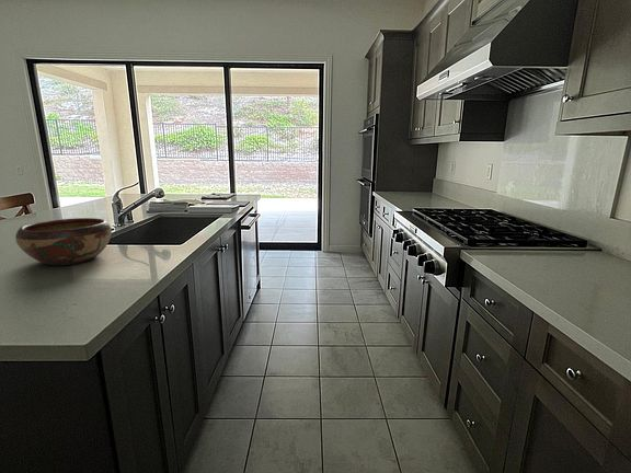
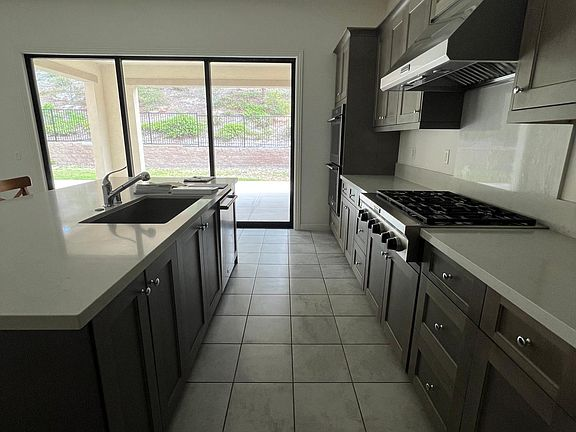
- decorative bowl [14,217,113,266]
